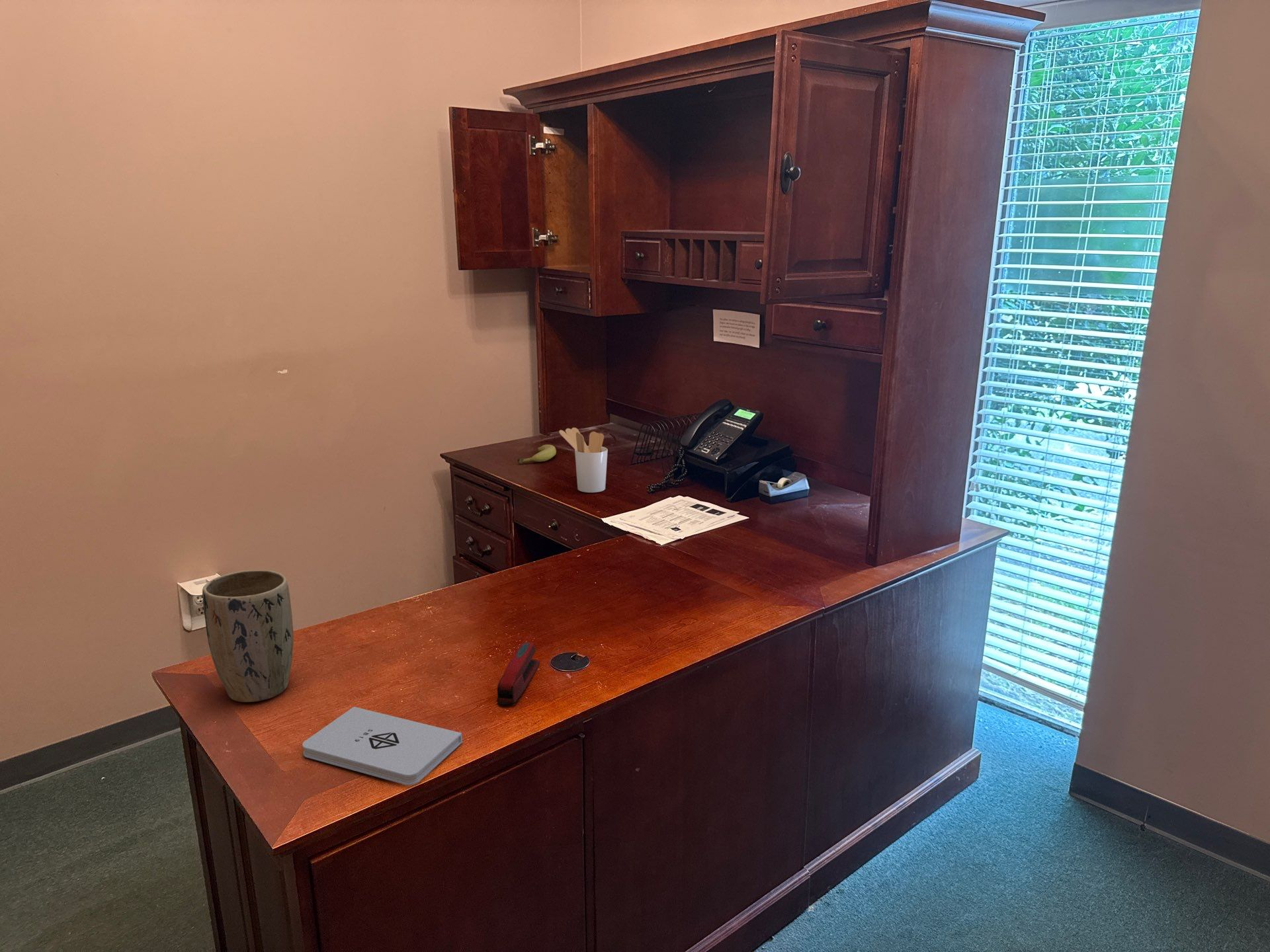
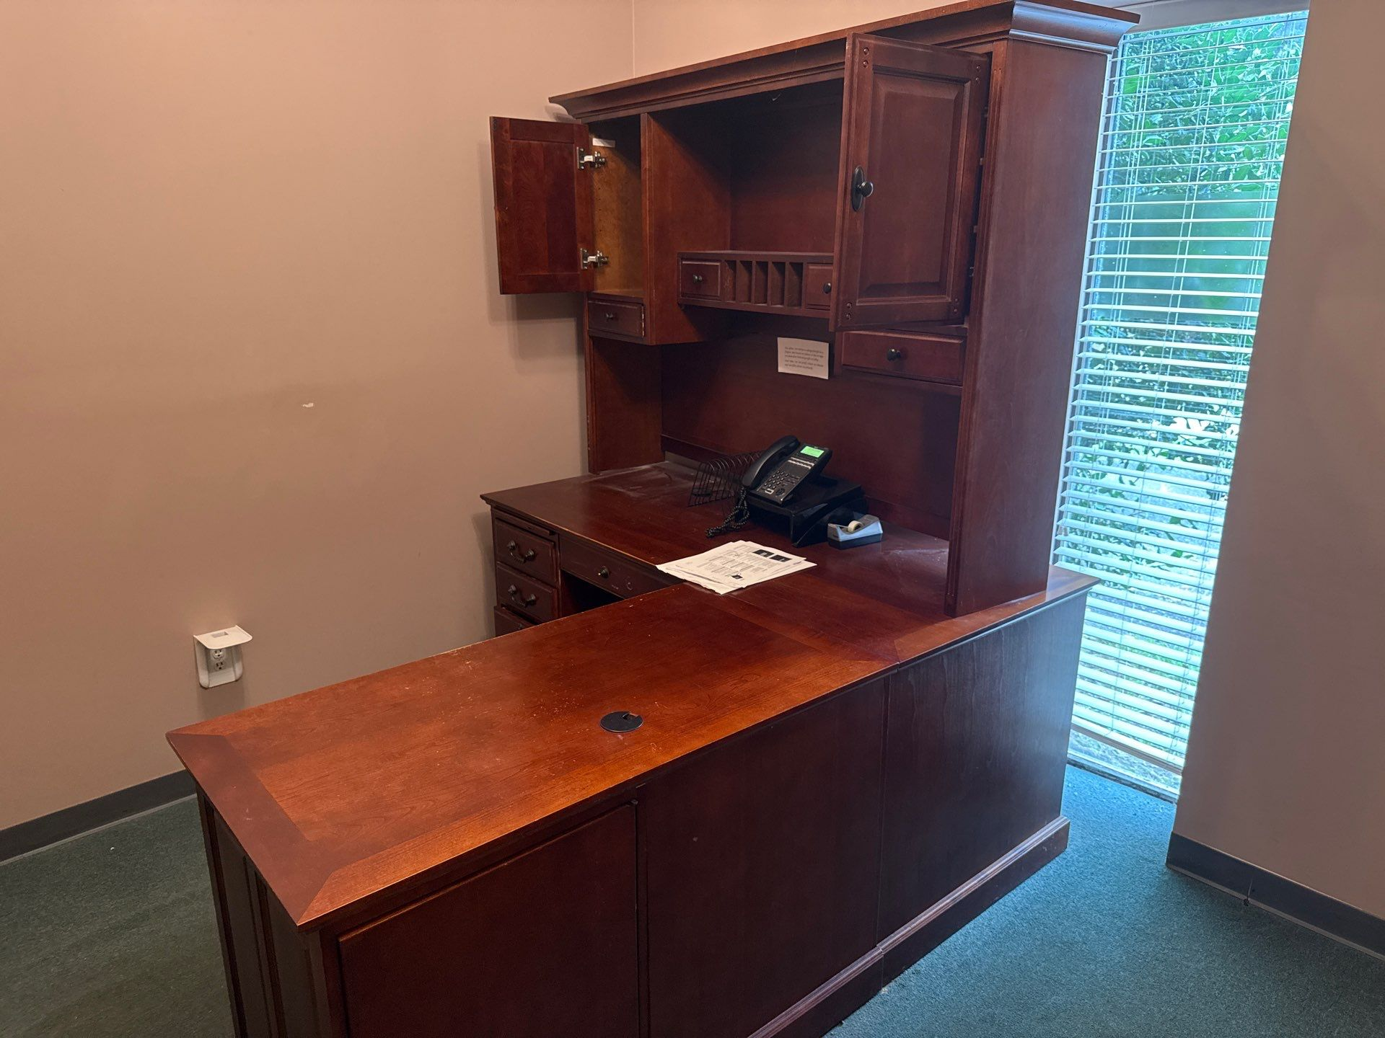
- utensil holder [558,427,609,493]
- plant pot [202,569,294,703]
- stapler [496,642,540,705]
- notepad [302,706,463,786]
- fruit [517,444,557,464]
